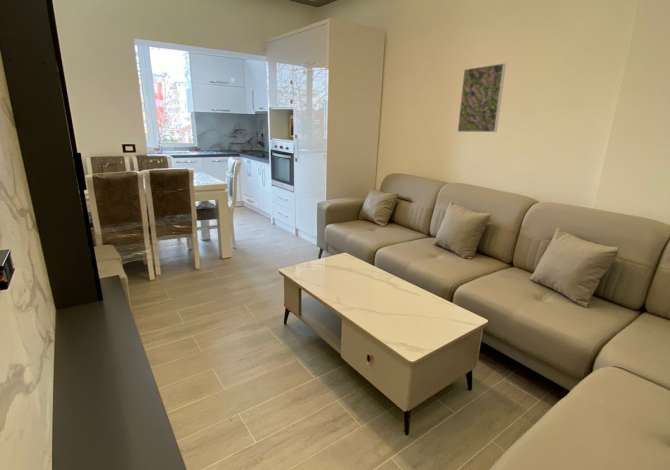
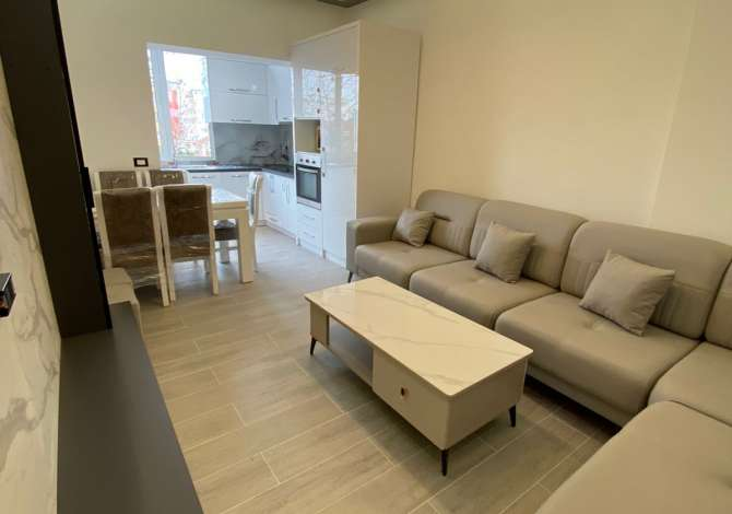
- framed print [457,62,507,133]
